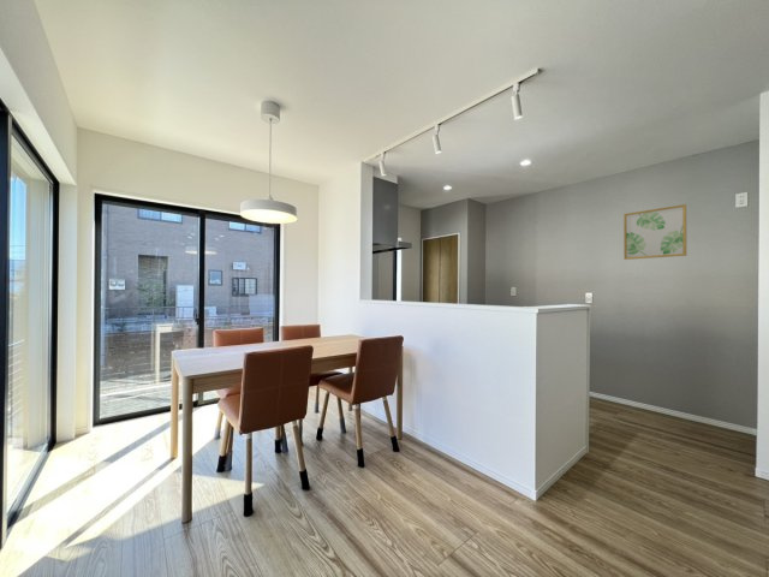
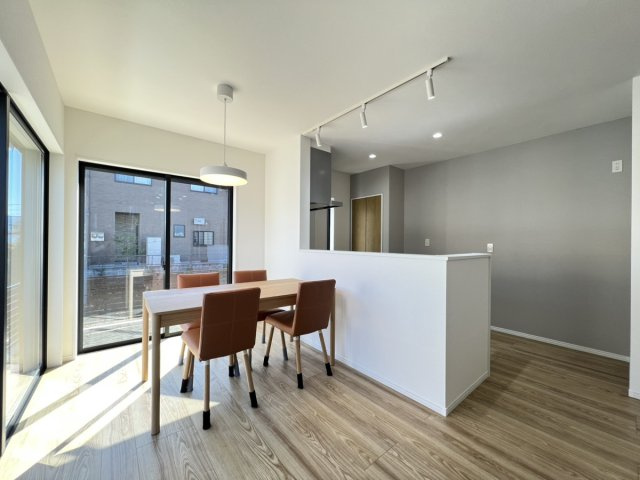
- wall art [622,203,687,261]
